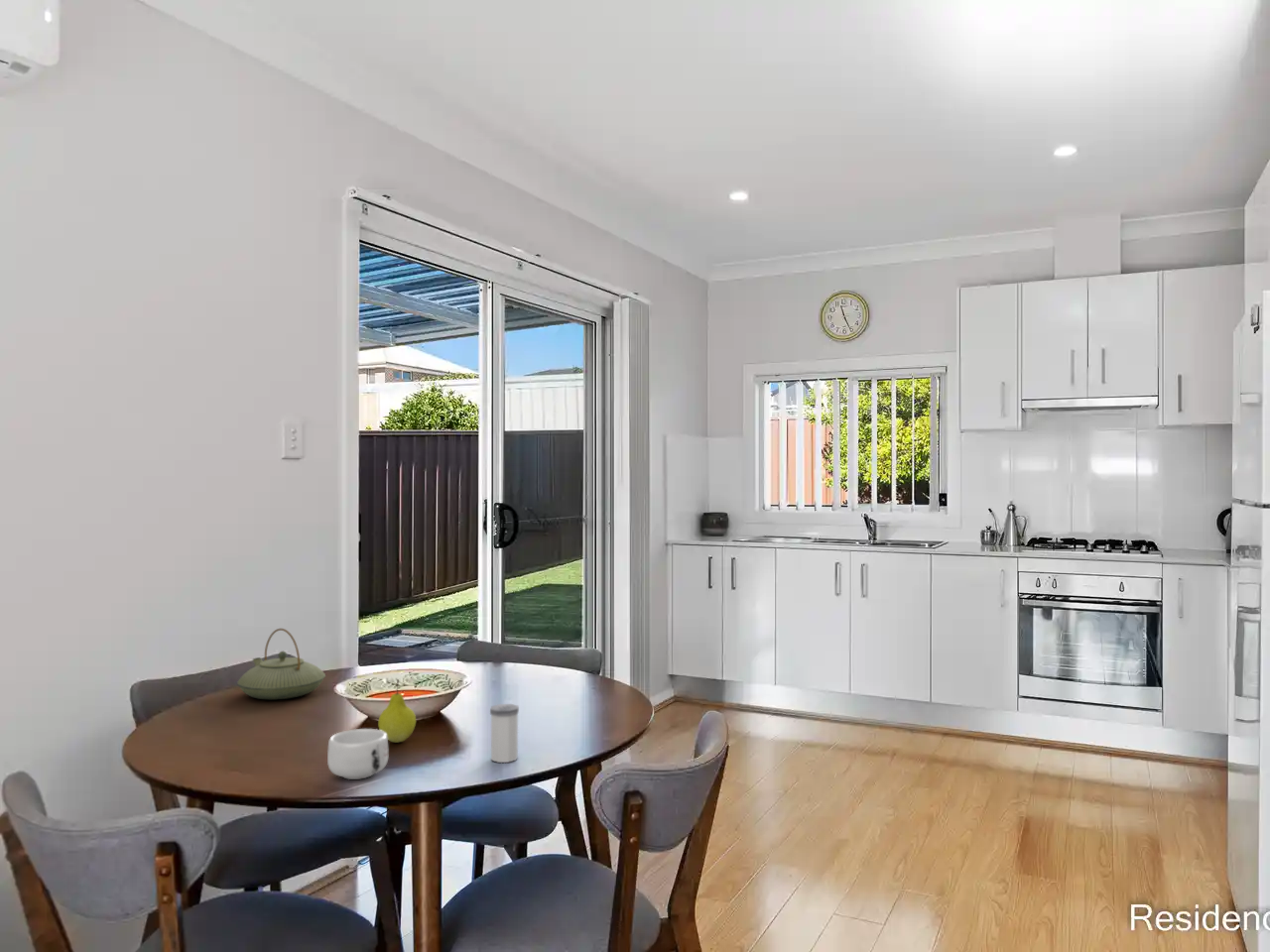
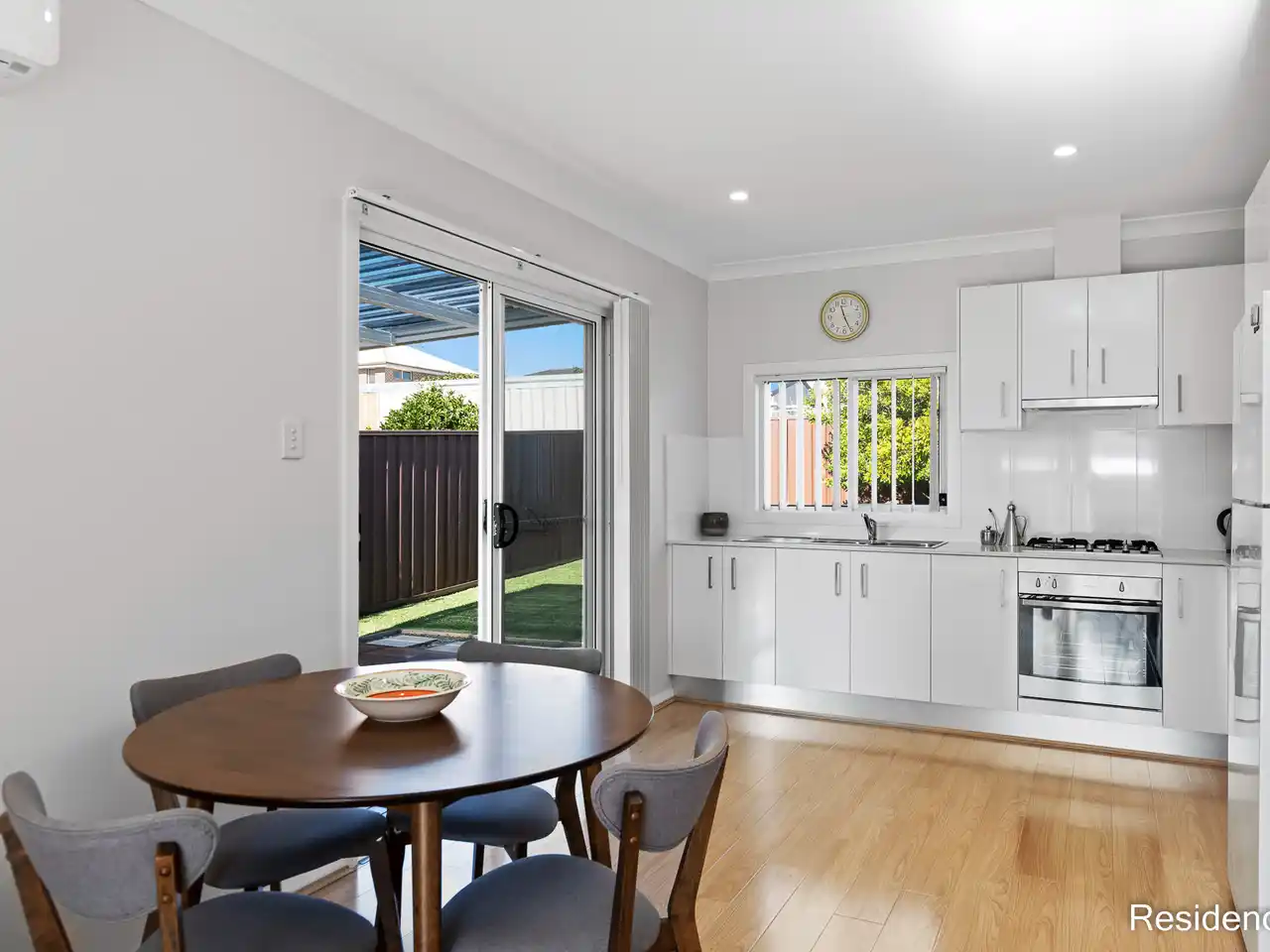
- fruit [377,678,417,744]
- teapot [236,628,326,700]
- salt shaker [489,703,520,764]
- mug [326,728,389,780]
